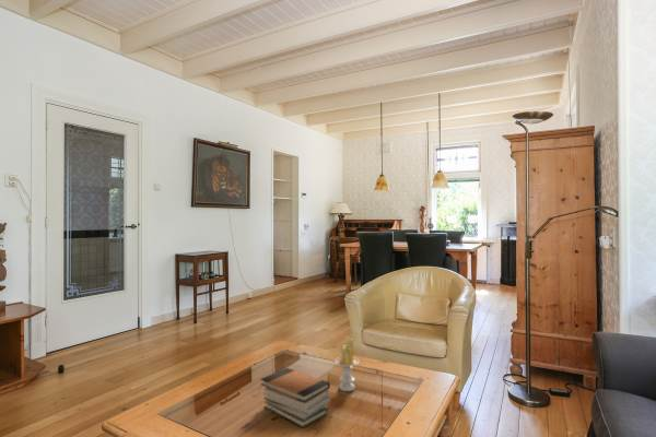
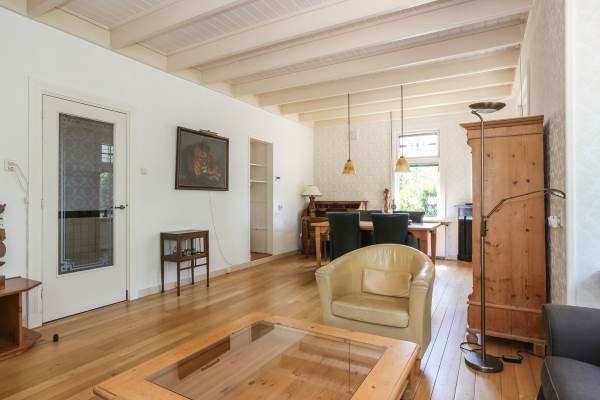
- candle [333,338,361,392]
- book stack [259,367,331,428]
